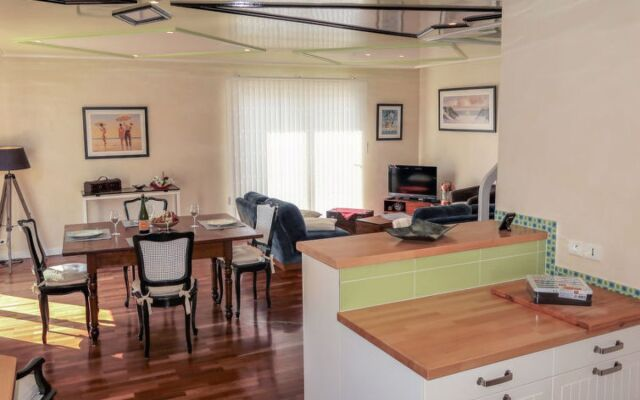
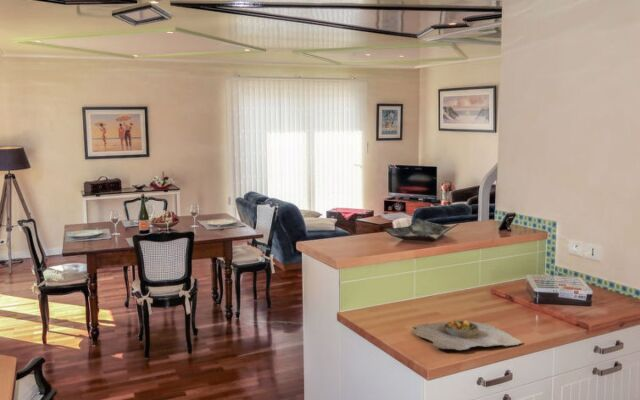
+ cutting board [409,318,524,351]
